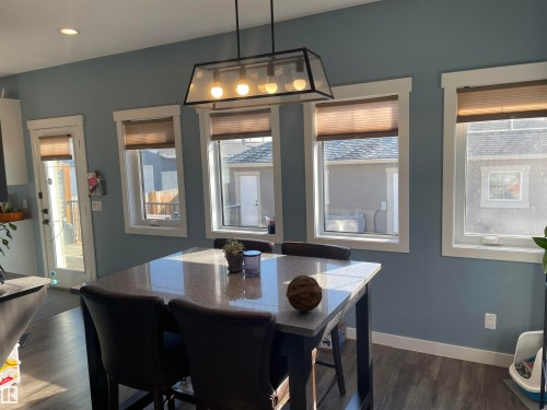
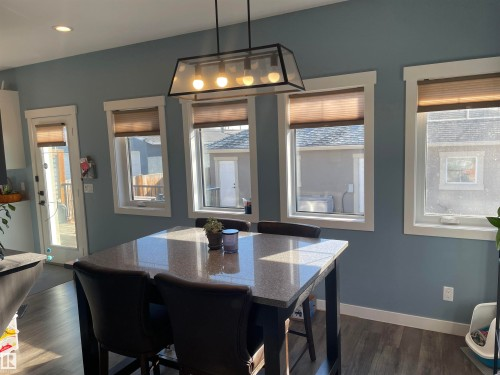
- decorative ball [284,274,324,313]
